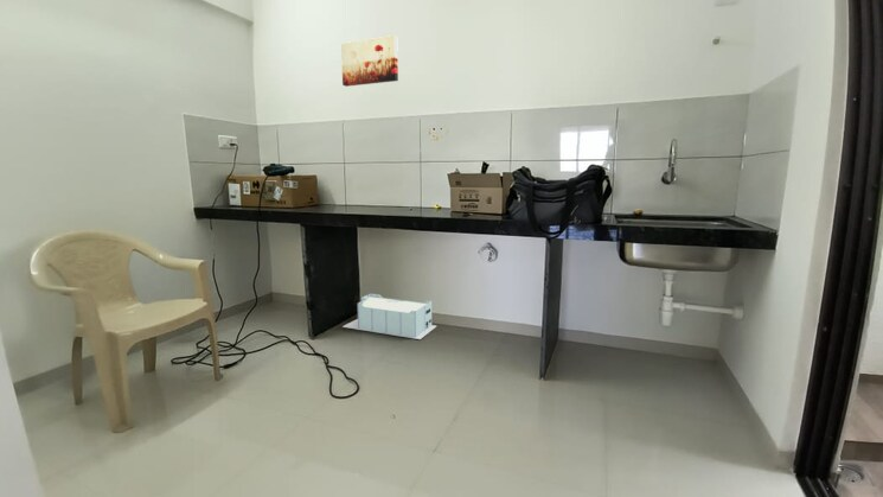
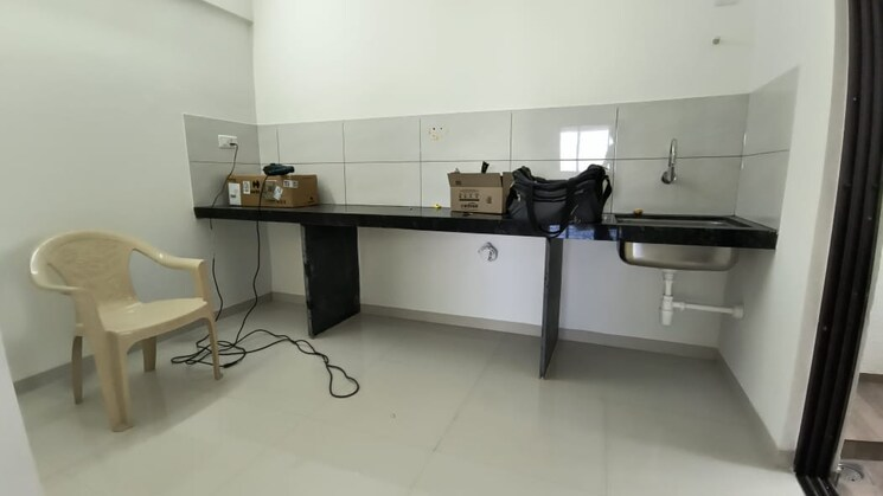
- wall art [340,34,399,88]
- storage bin [341,293,437,340]
